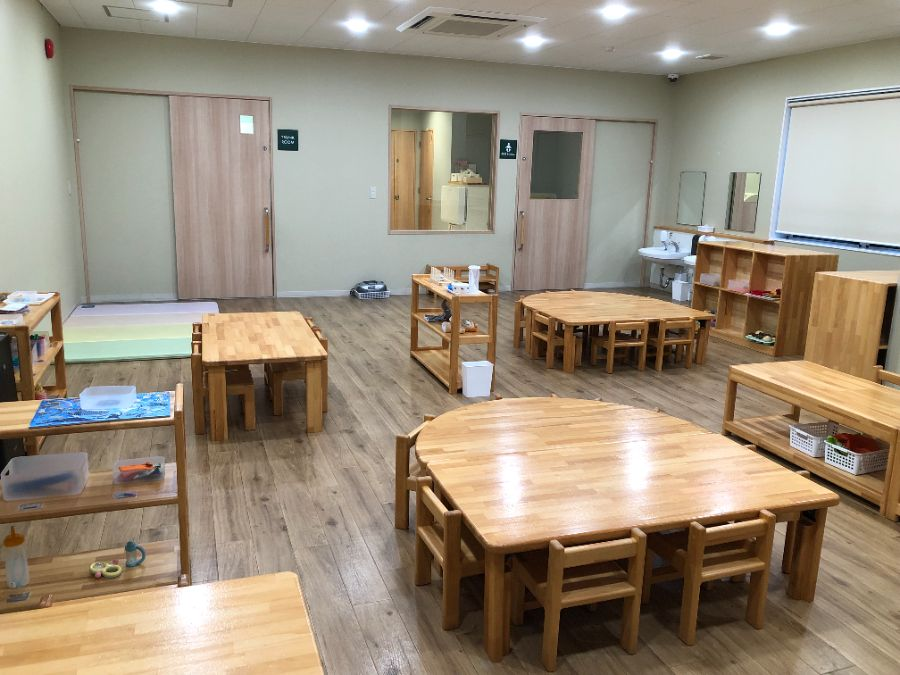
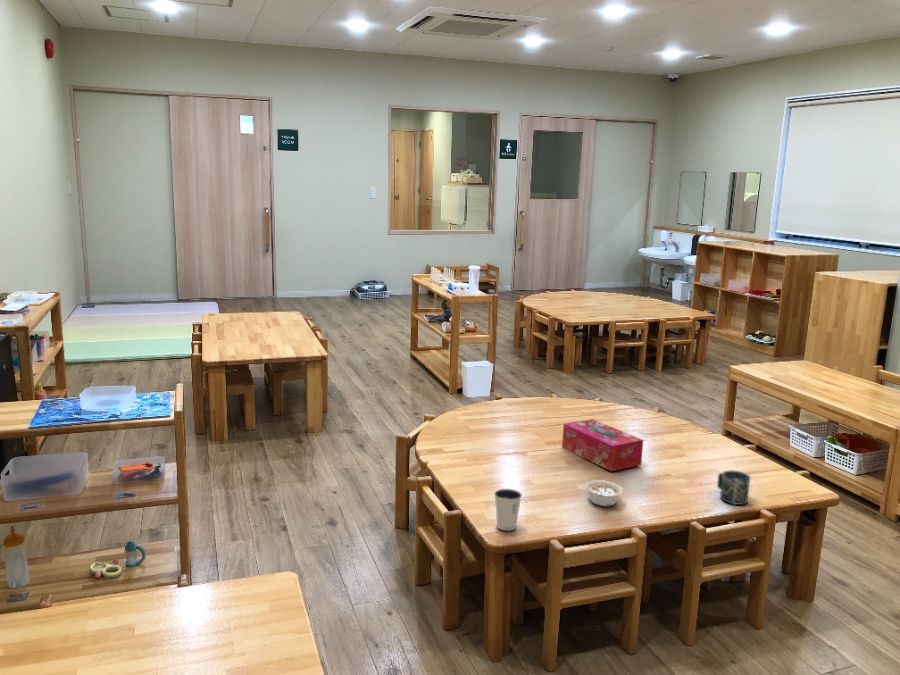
+ cup [716,469,751,506]
+ legume [584,479,624,507]
+ tissue box [561,418,644,472]
+ dixie cup [493,488,523,532]
